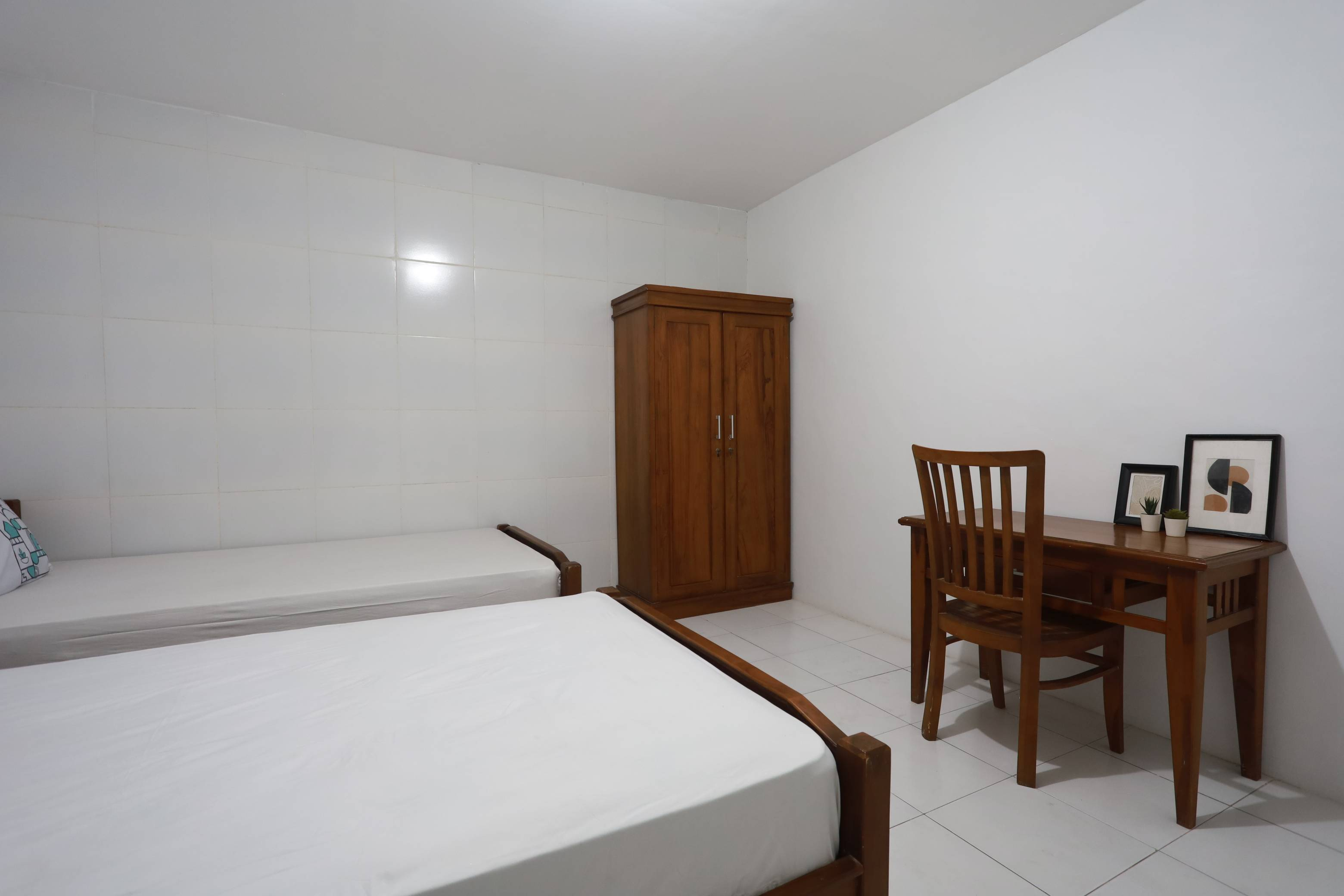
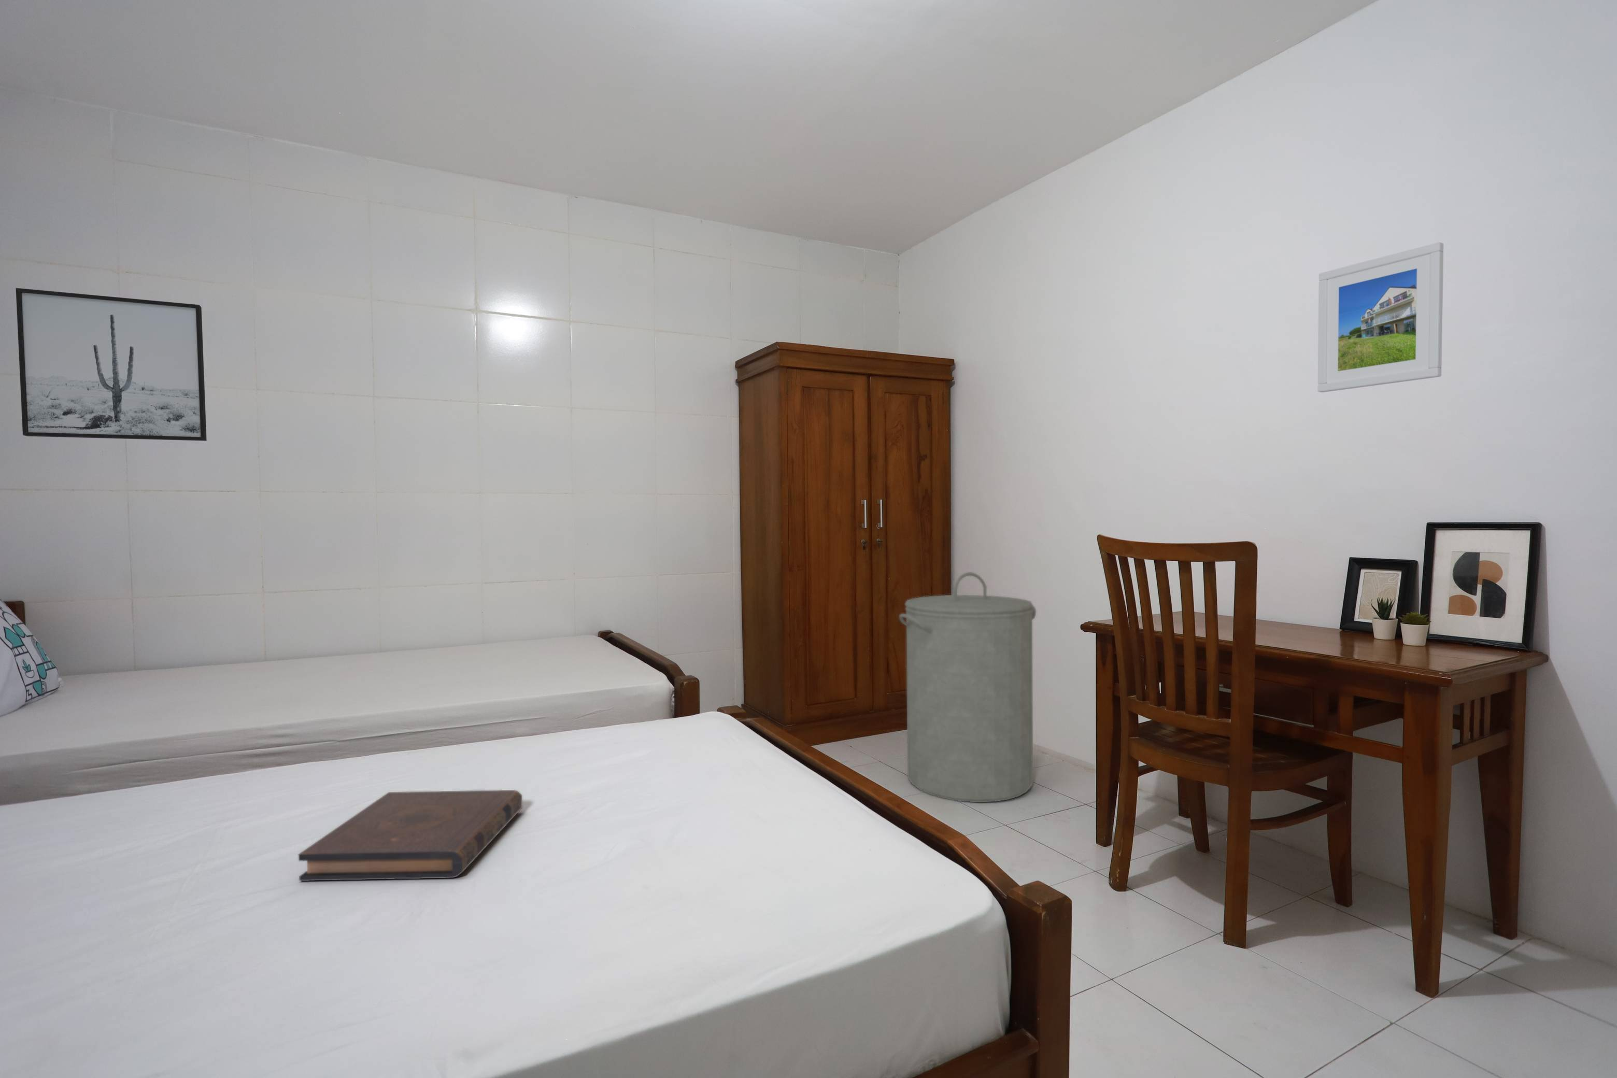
+ laundry hamper [899,571,1037,802]
+ book [298,789,523,882]
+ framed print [1317,242,1444,393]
+ wall art [14,288,207,442]
